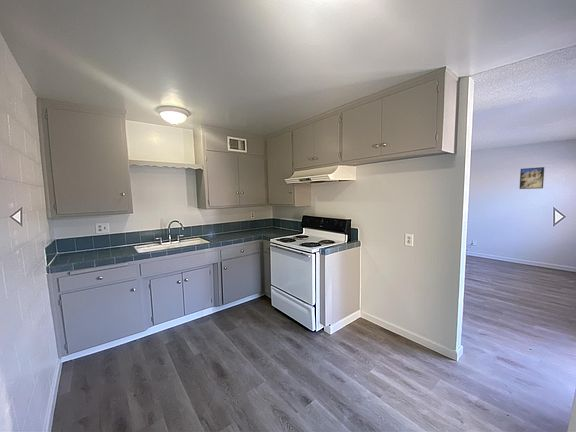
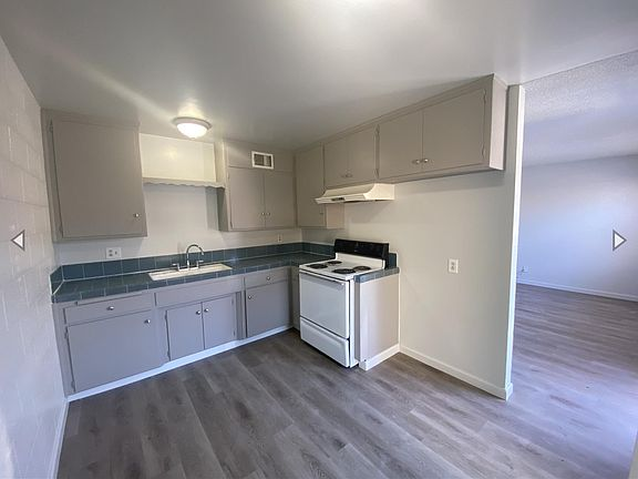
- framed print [518,166,545,190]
